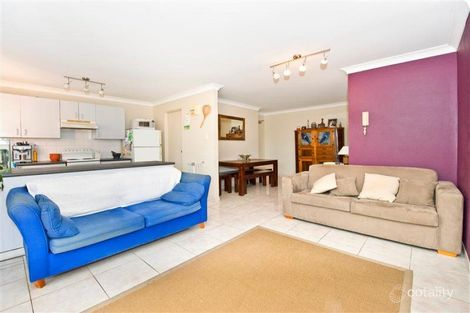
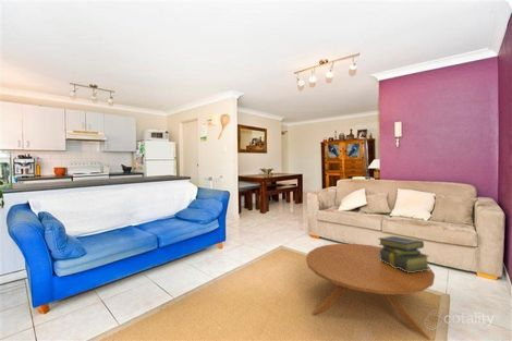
+ coffee table [305,243,436,341]
+ stack of books [378,235,431,272]
